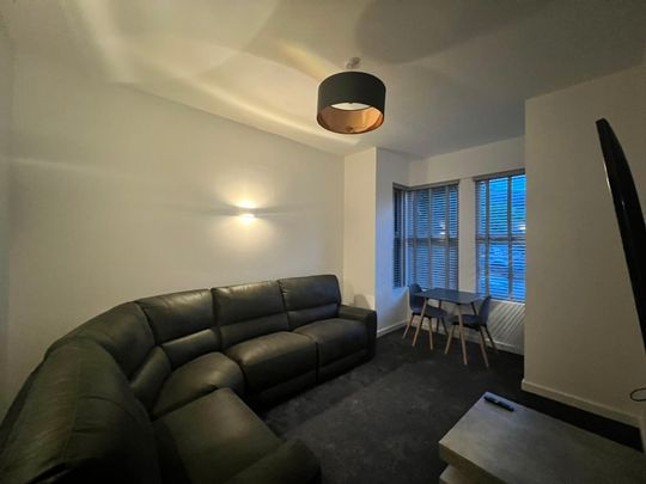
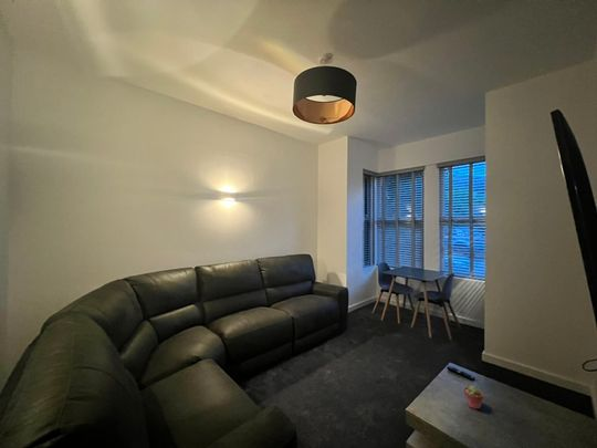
+ potted succulent [463,384,484,410]
